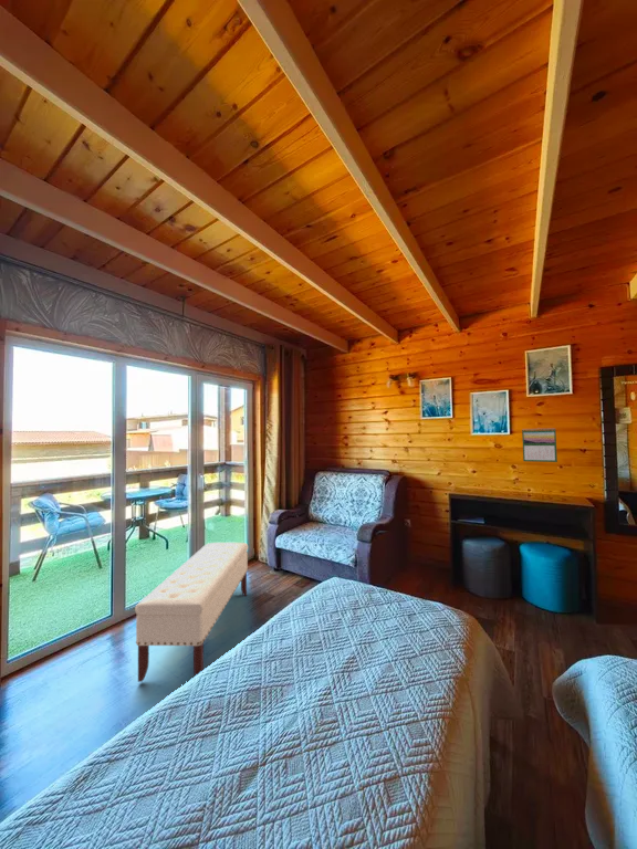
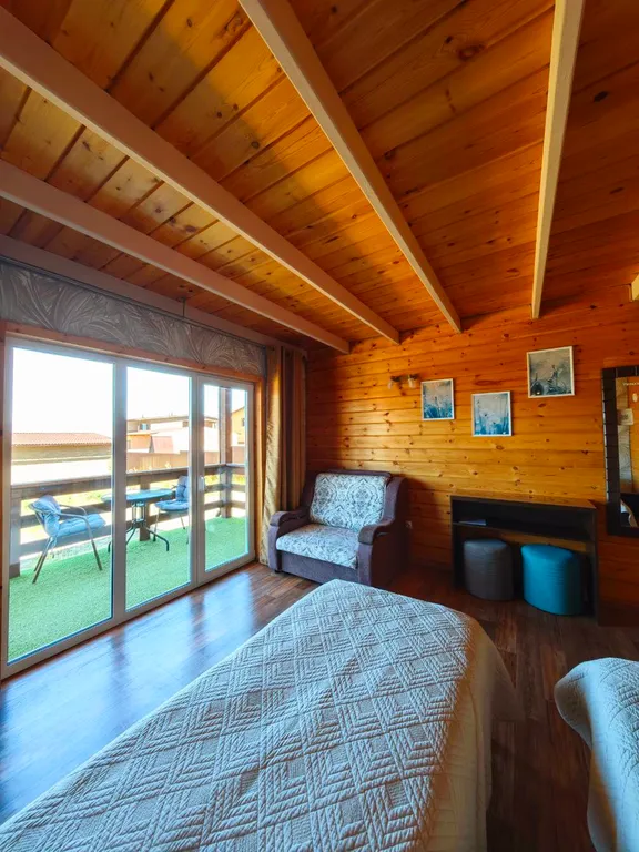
- bench [134,542,249,683]
- calendar [521,427,558,463]
